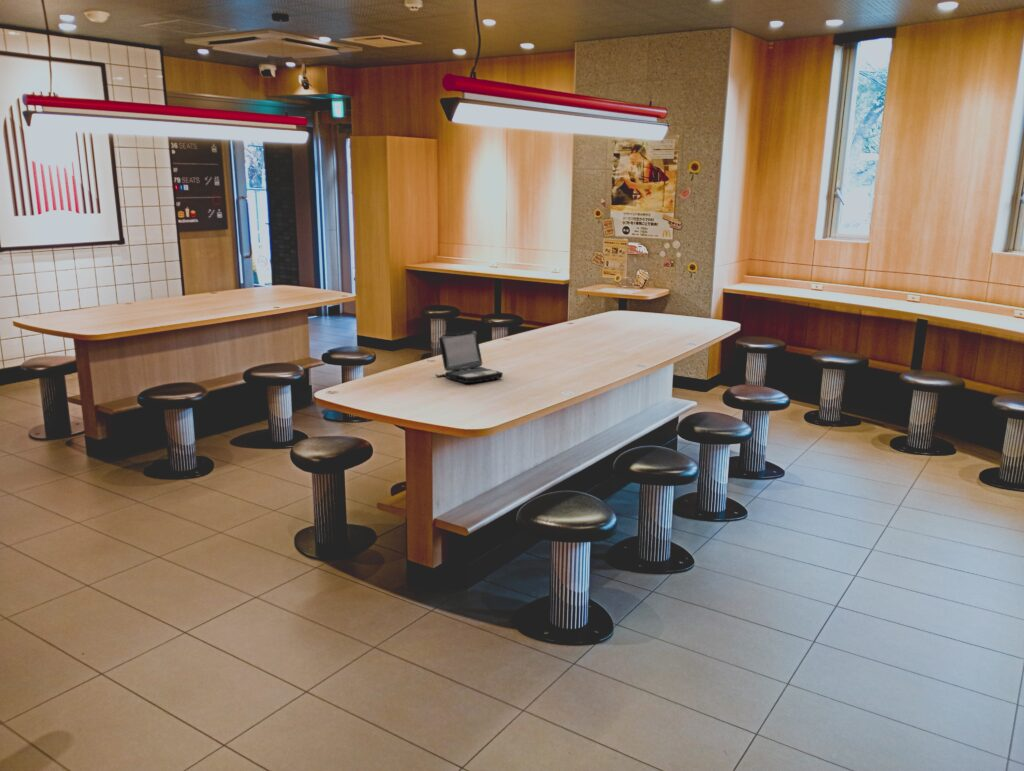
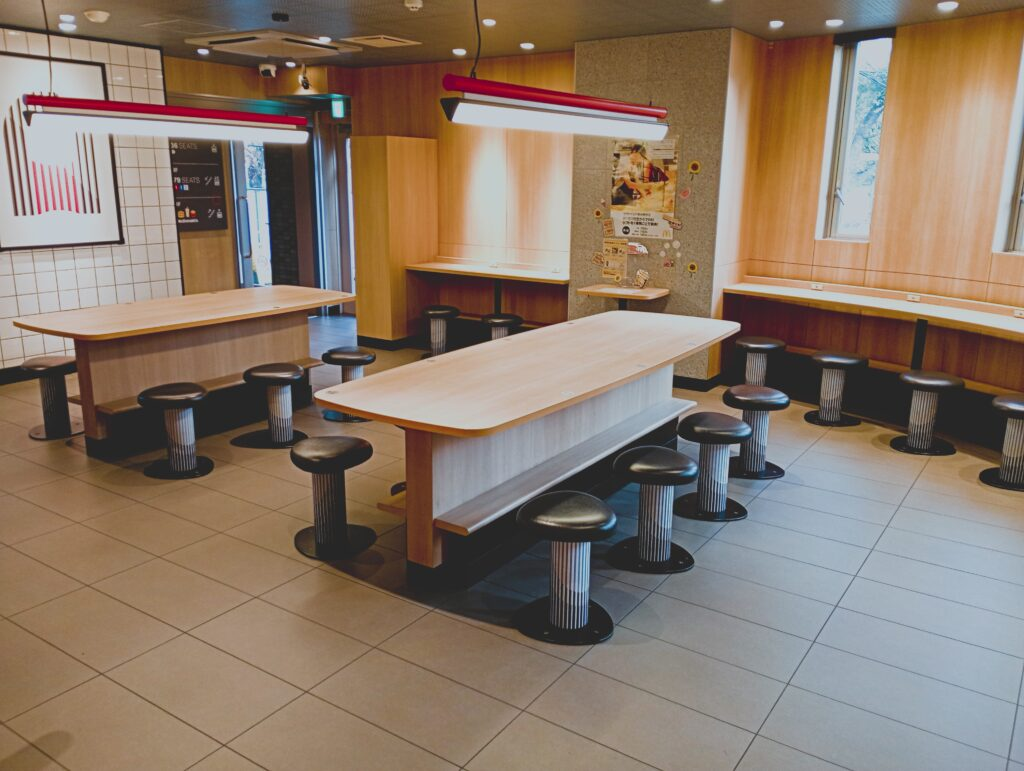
- laptop [434,330,504,384]
